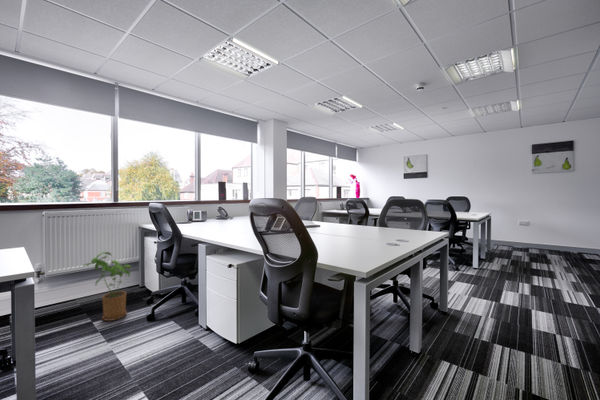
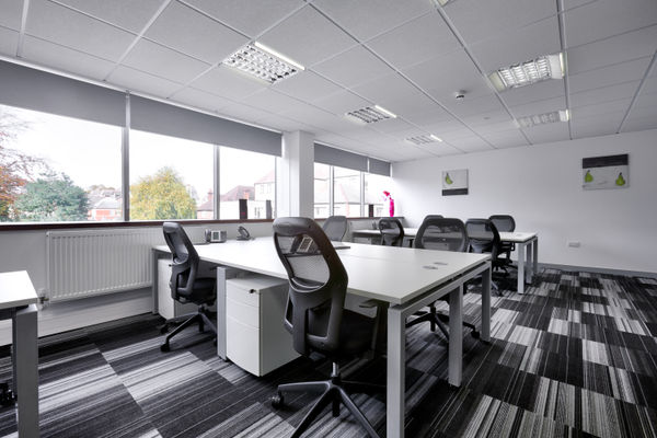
- house plant [81,251,132,322]
